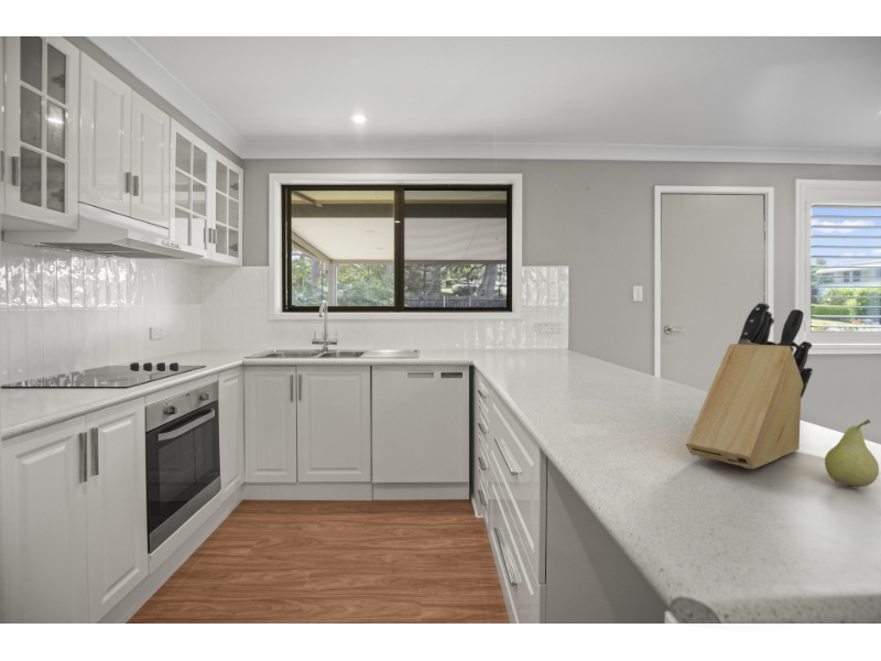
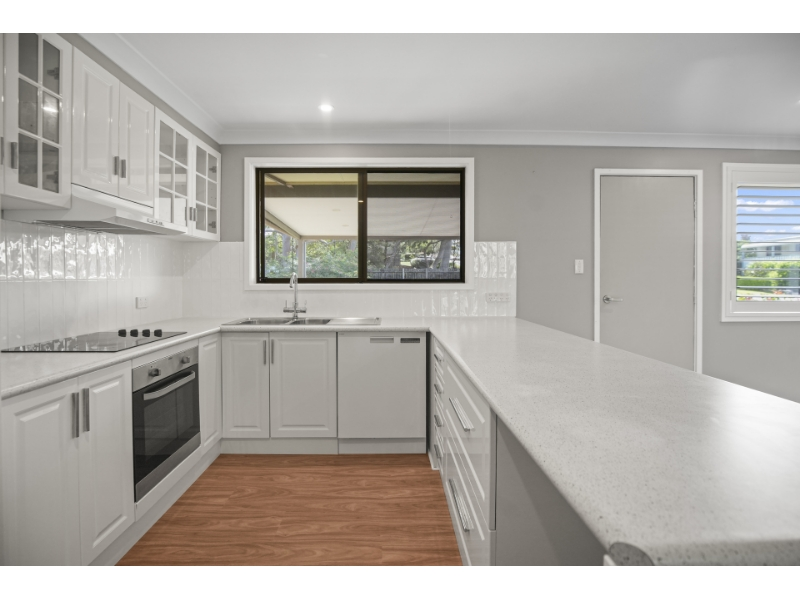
- knife block [685,301,814,469]
- fruit [824,418,880,489]
